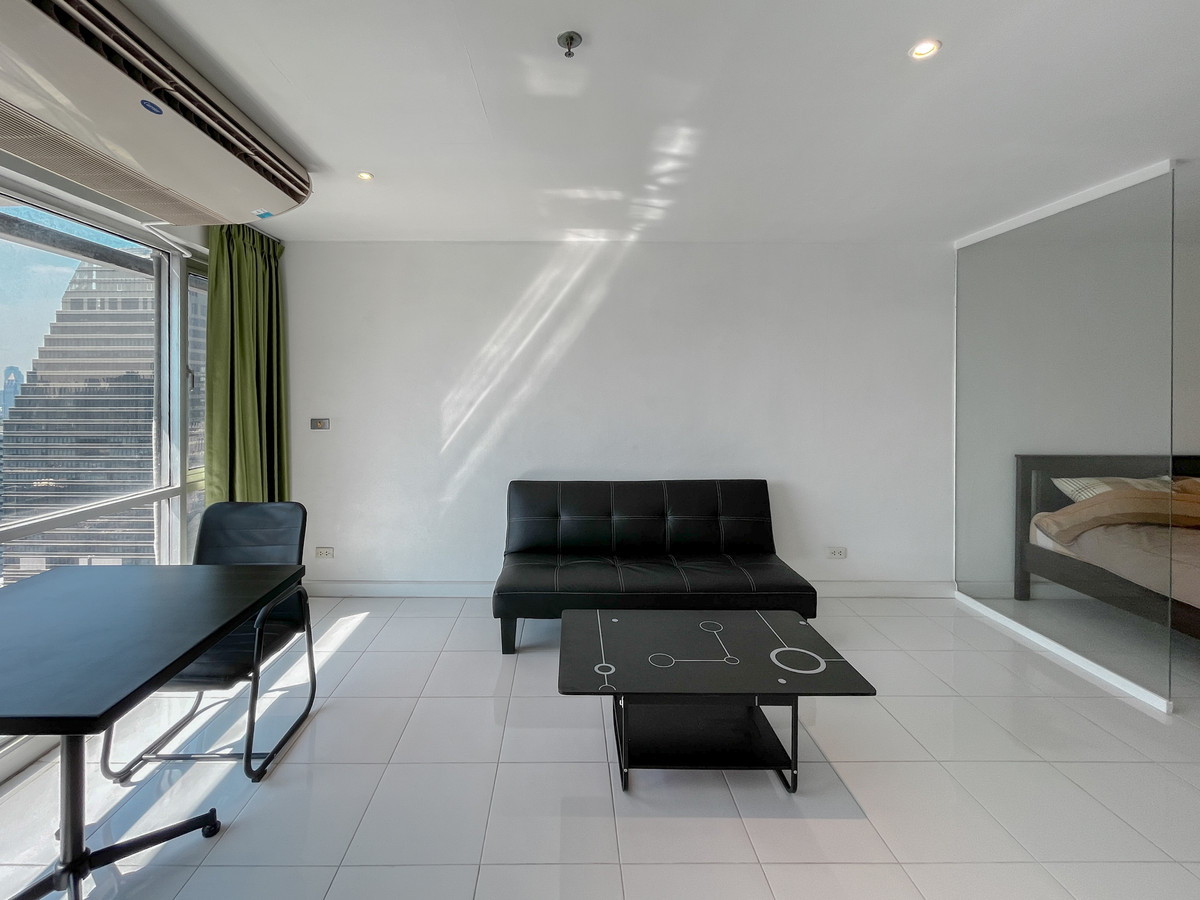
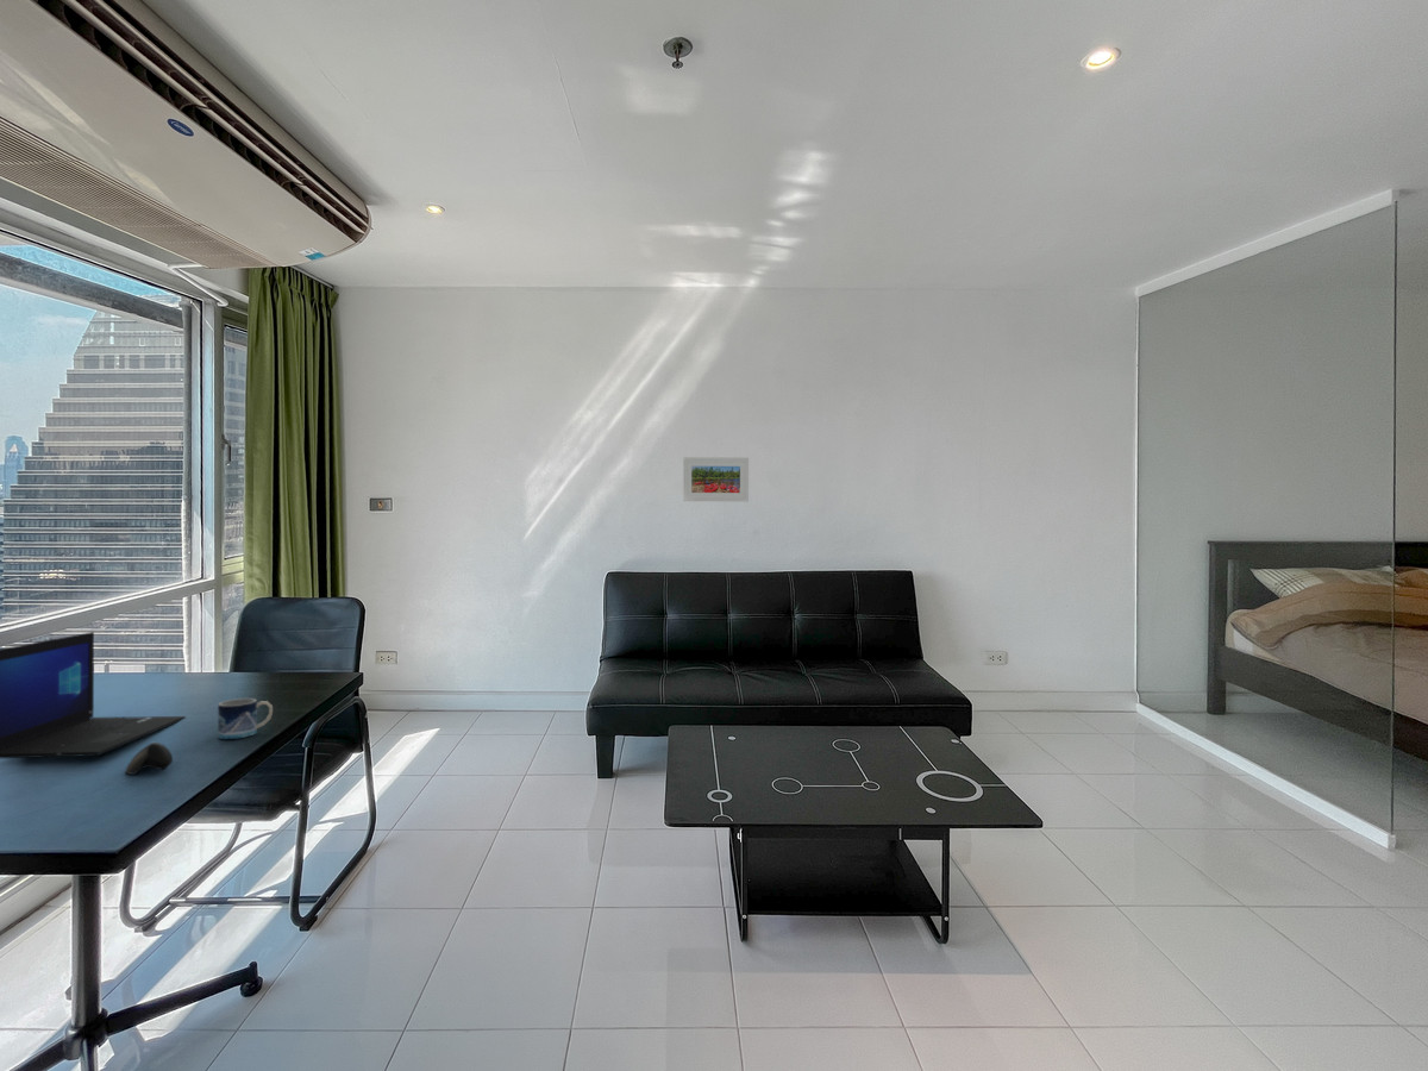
+ computer mouse [124,741,174,776]
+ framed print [682,456,750,502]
+ mug [217,697,274,740]
+ laptop [0,631,187,759]
